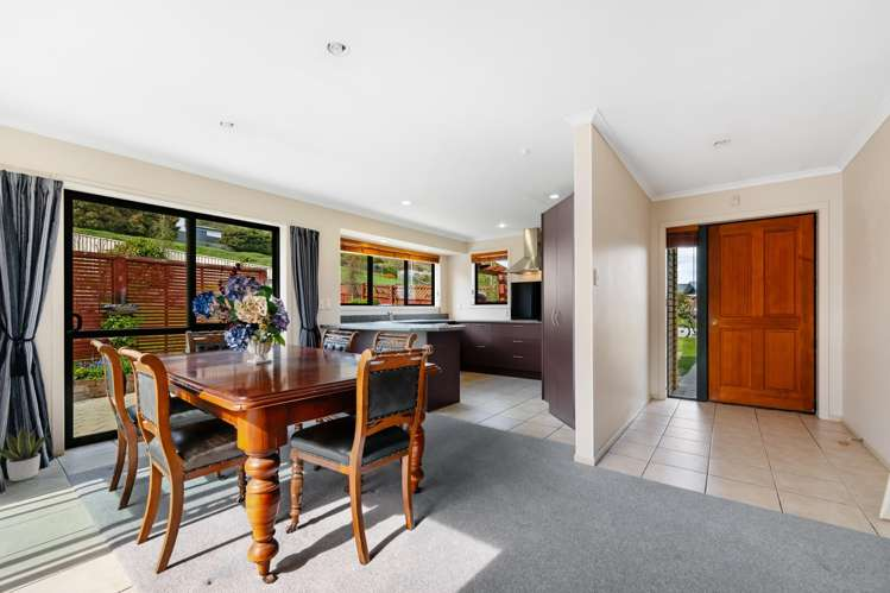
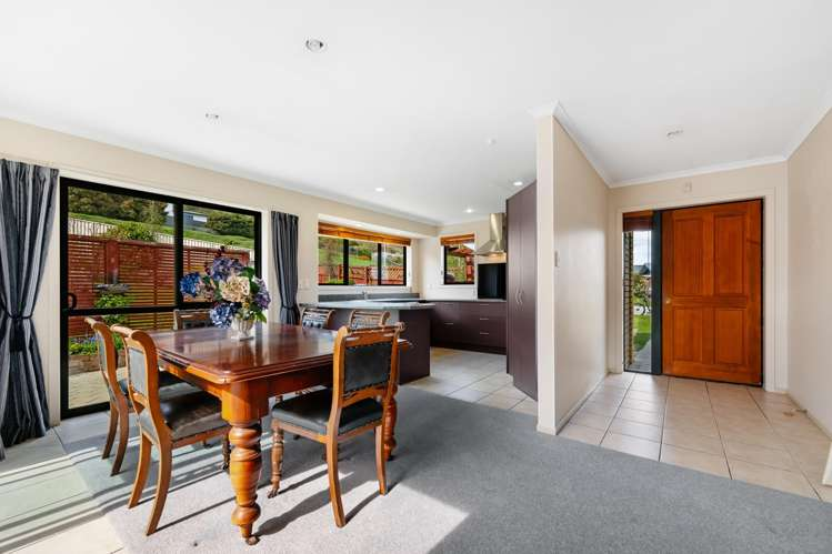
- potted plant [0,424,50,482]
